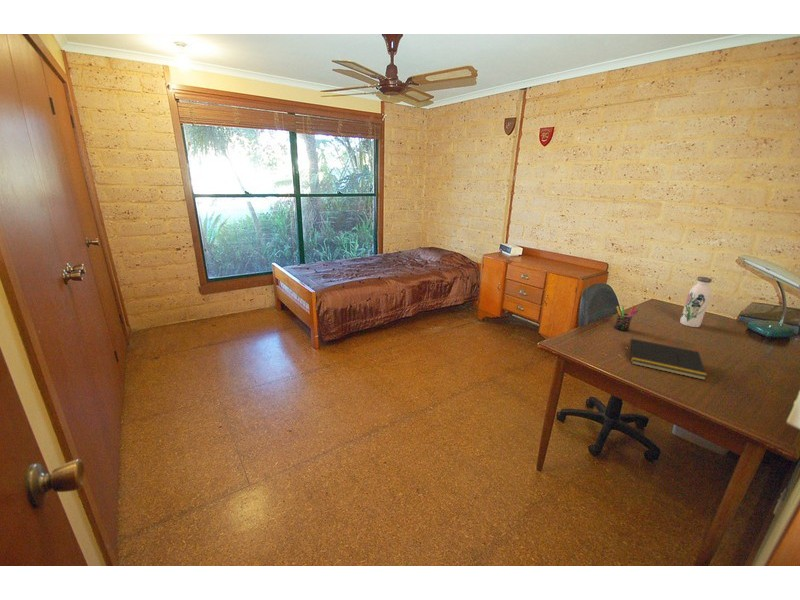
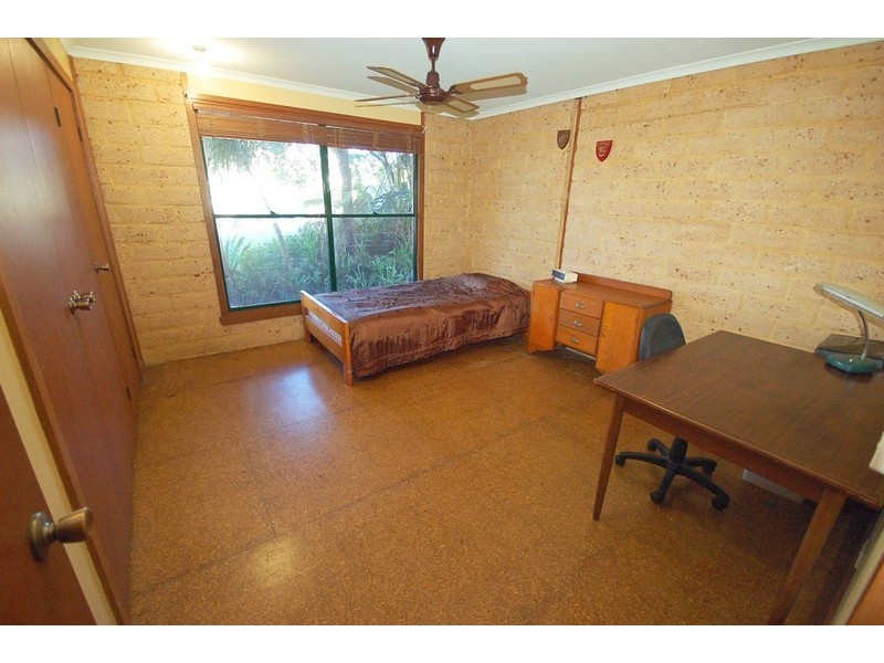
- pen holder [613,305,639,332]
- water bottle [679,276,713,328]
- notepad [627,338,708,381]
